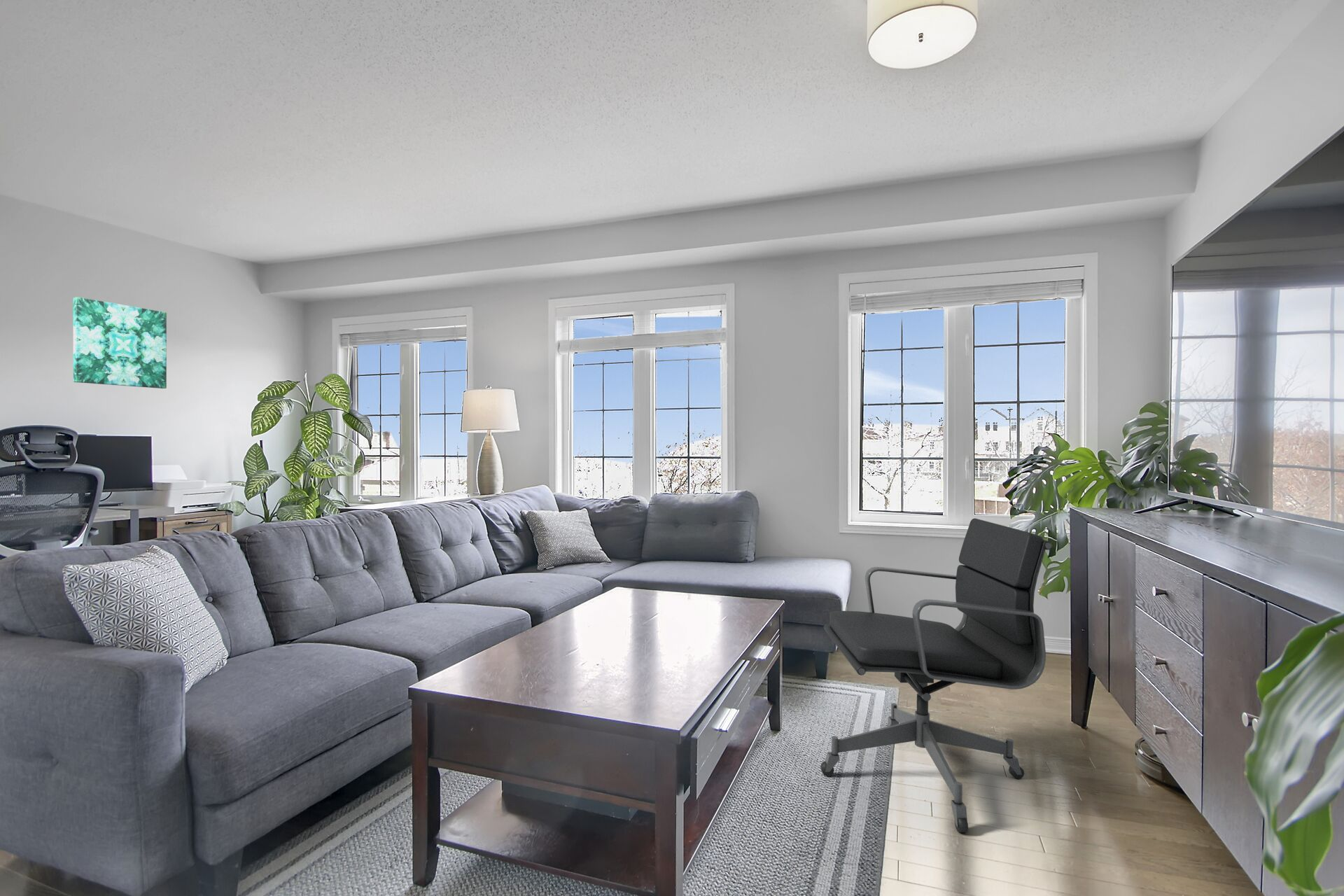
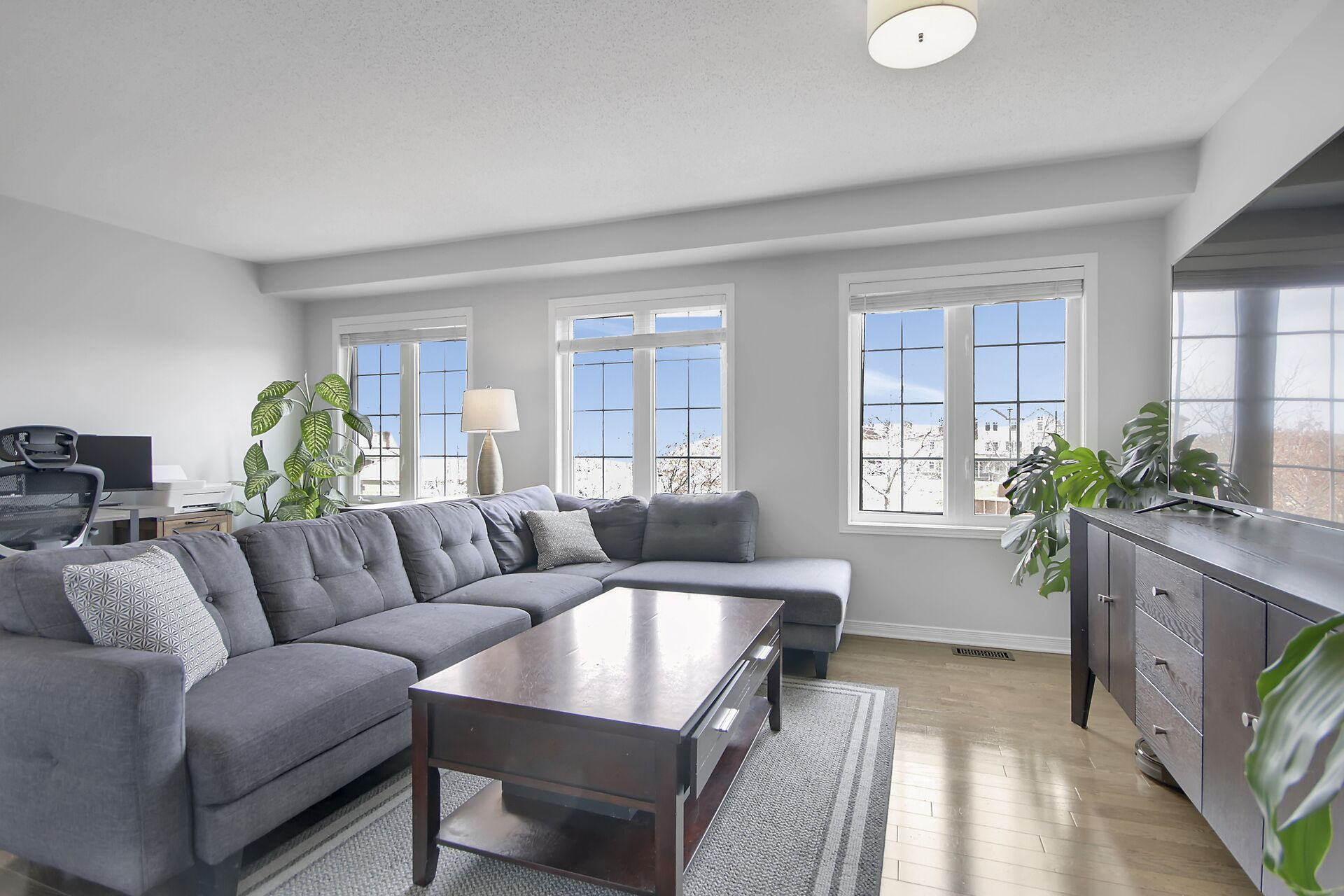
- office chair [820,517,1053,833]
- wall art [73,296,167,389]
